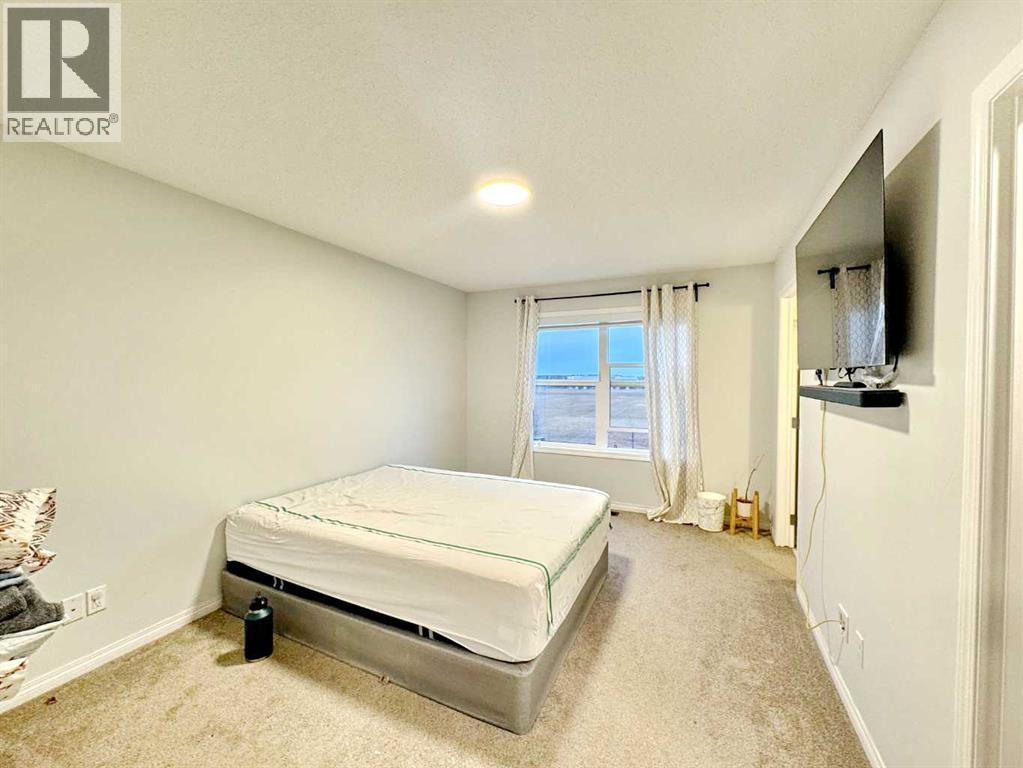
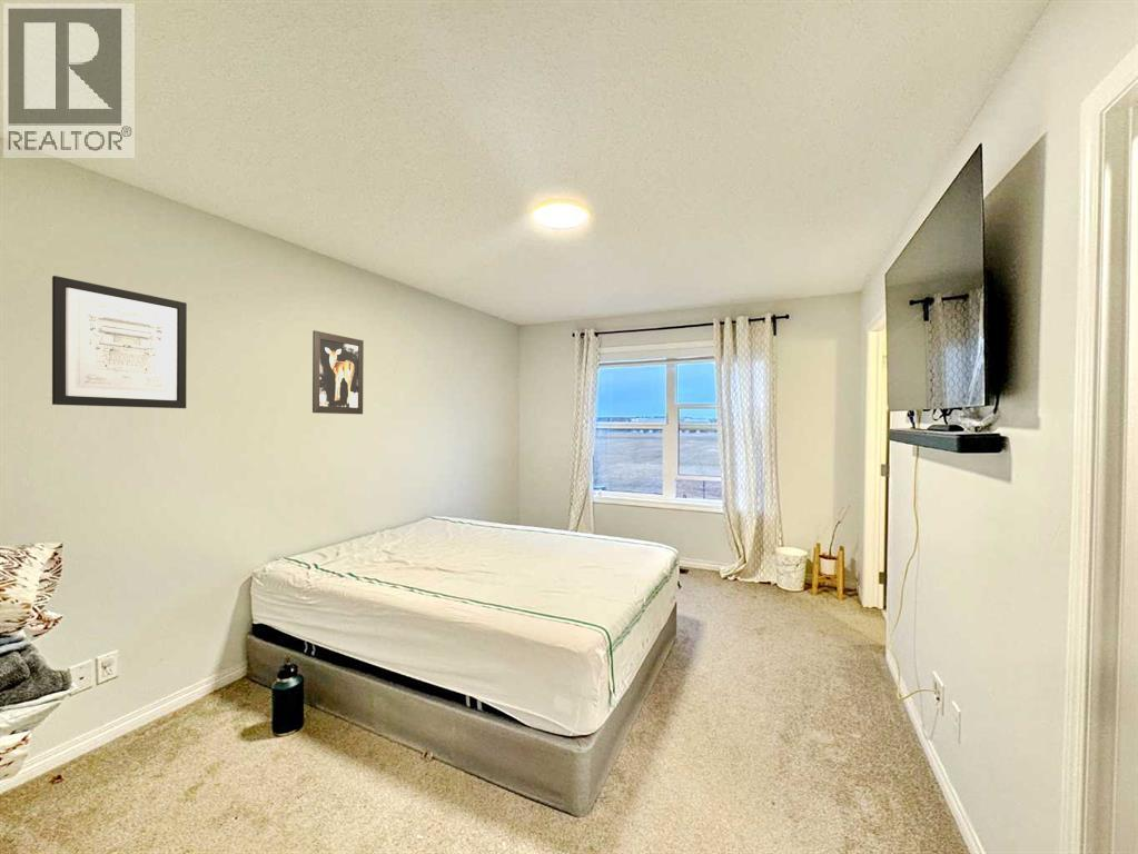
+ wall art [311,329,365,415]
+ wall art [51,275,188,409]
